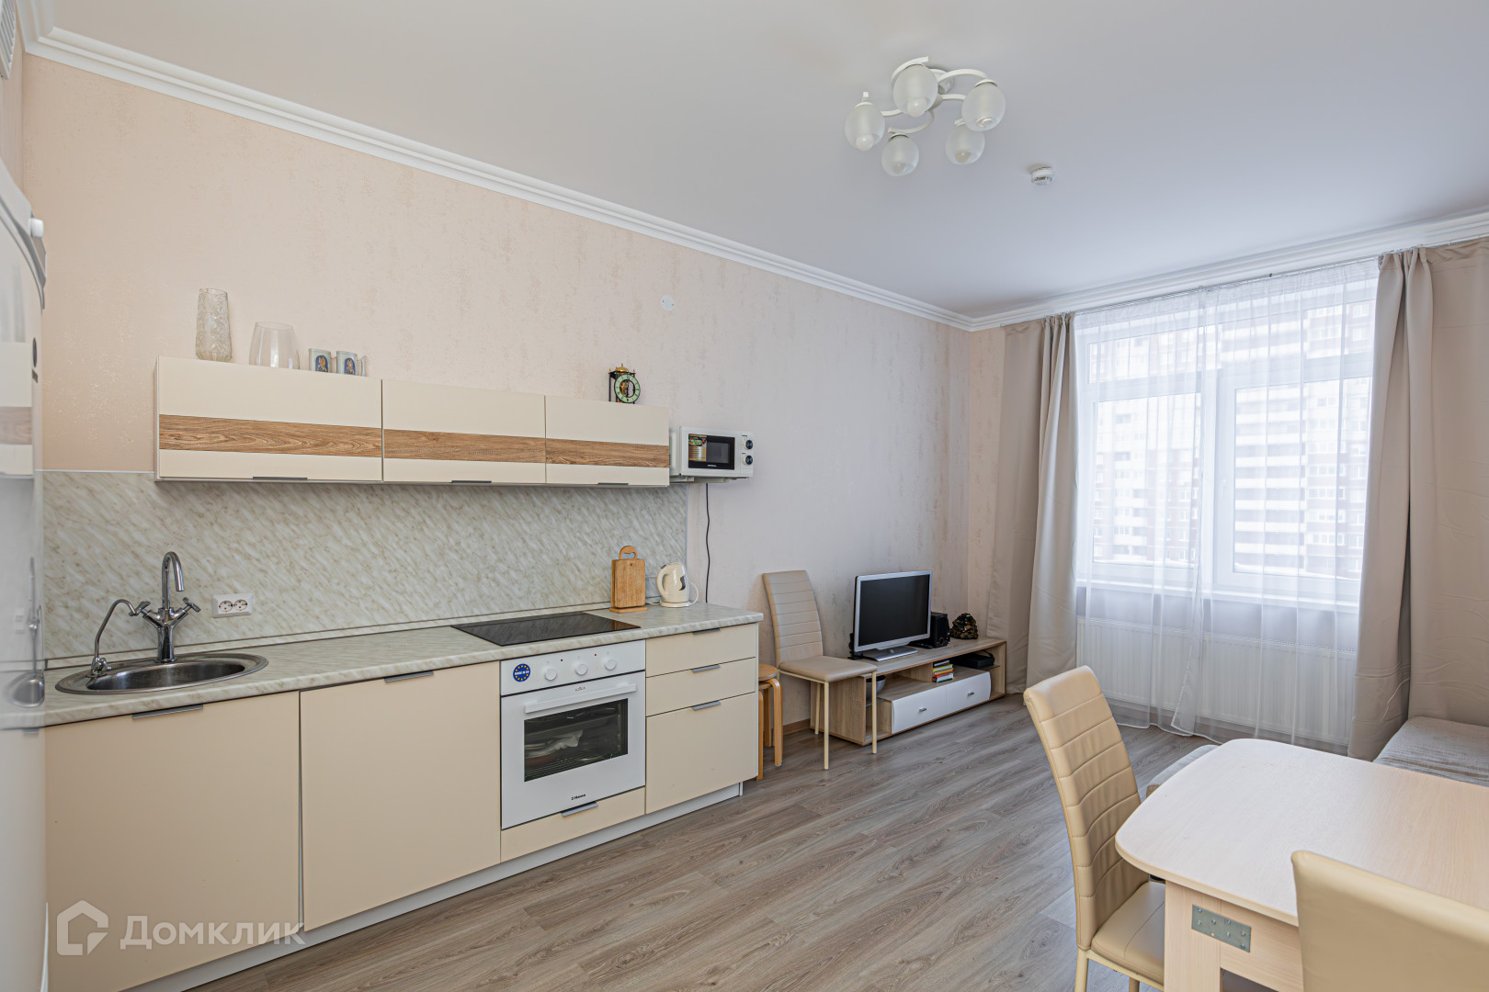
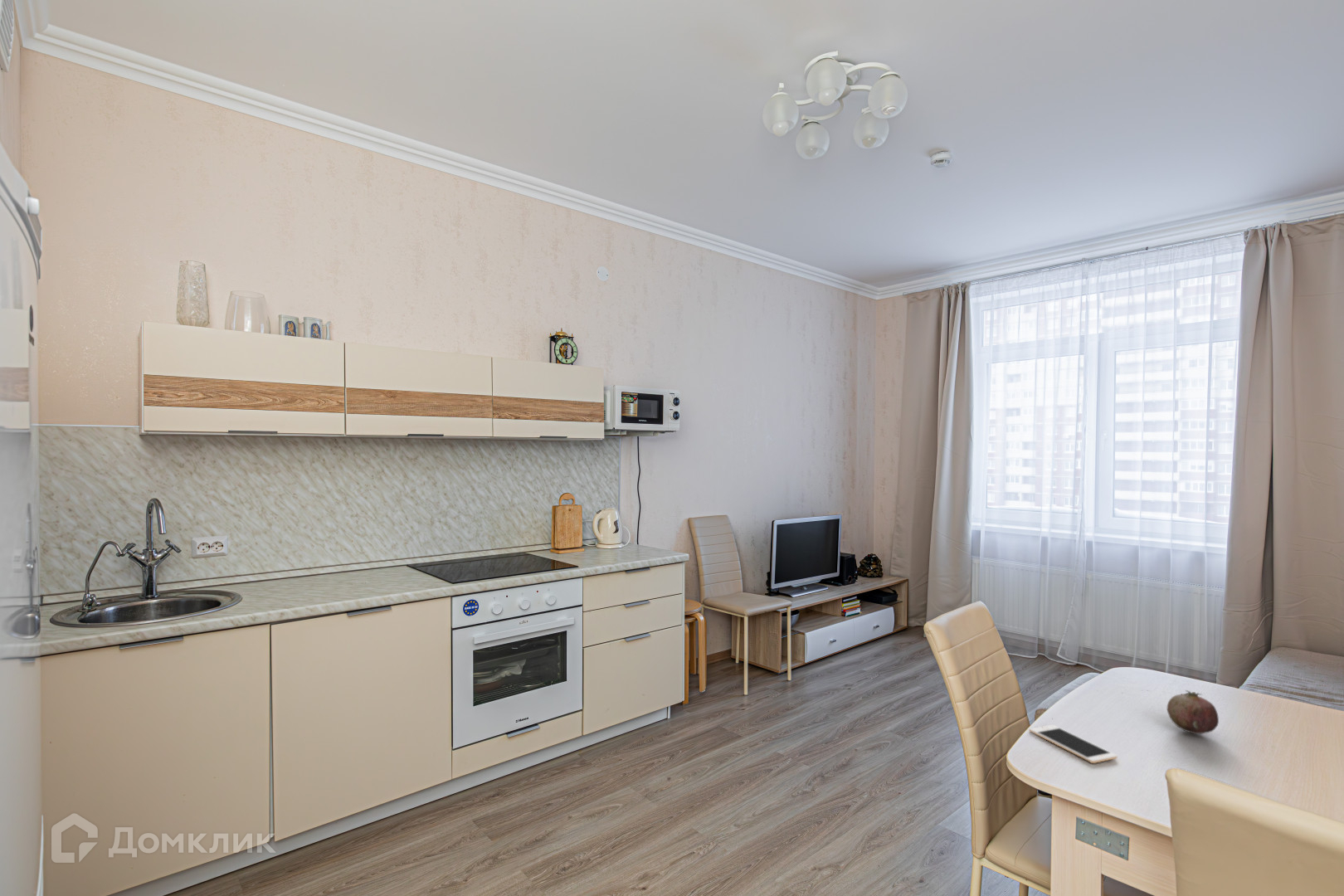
+ fruit [1166,689,1220,735]
+ cell phone [1029,724,1118,764]
